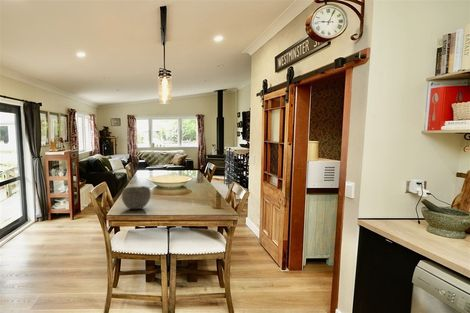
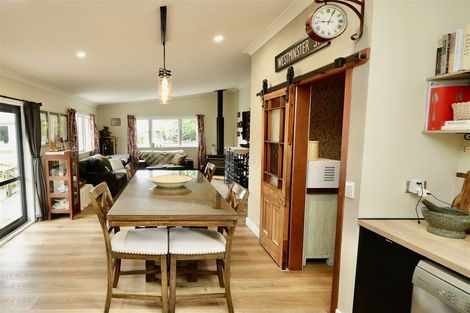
- bowl [121,185,152,210]
